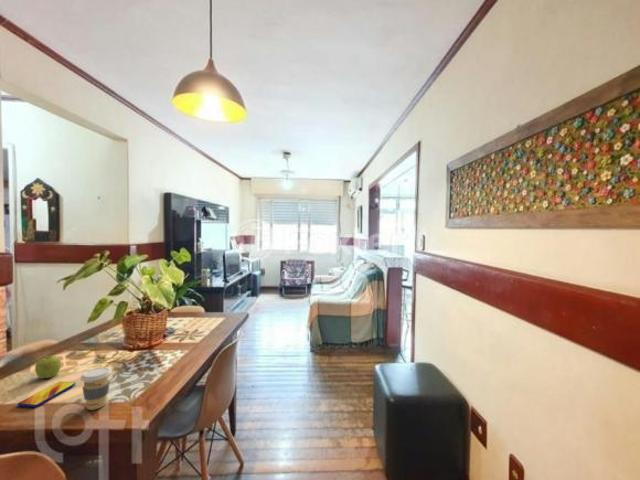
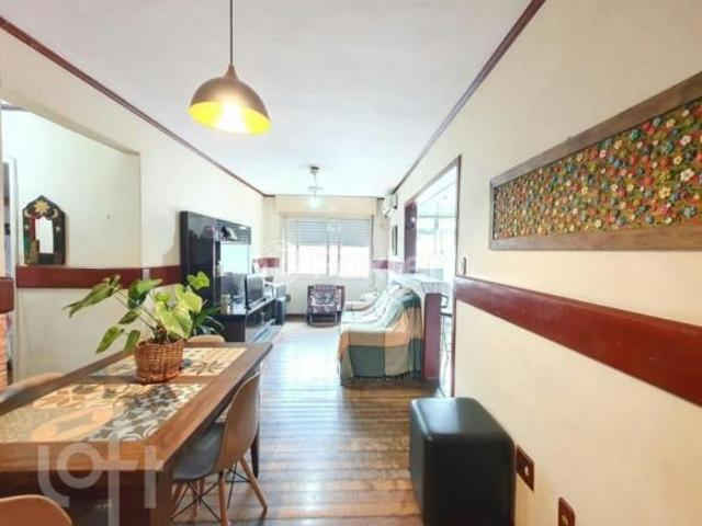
- smartphone [16,381,77,408]
- fruit [34,355,62,379]
- coffee cup [79,366,113,411]
